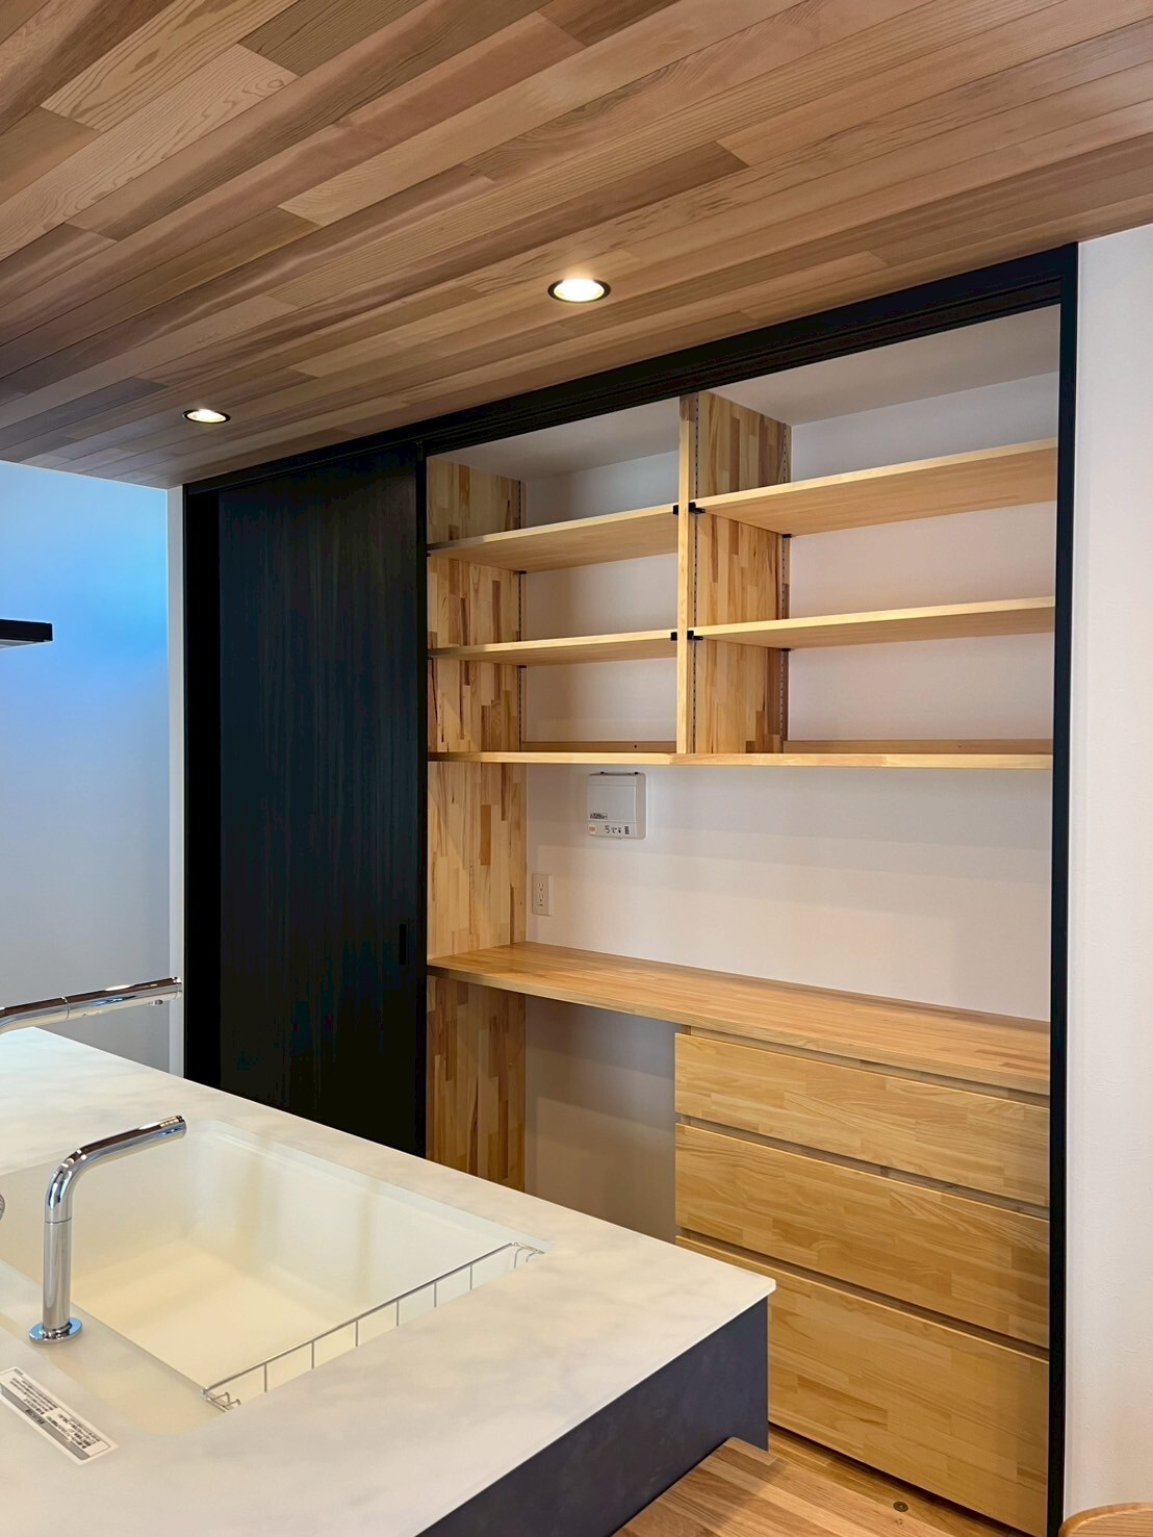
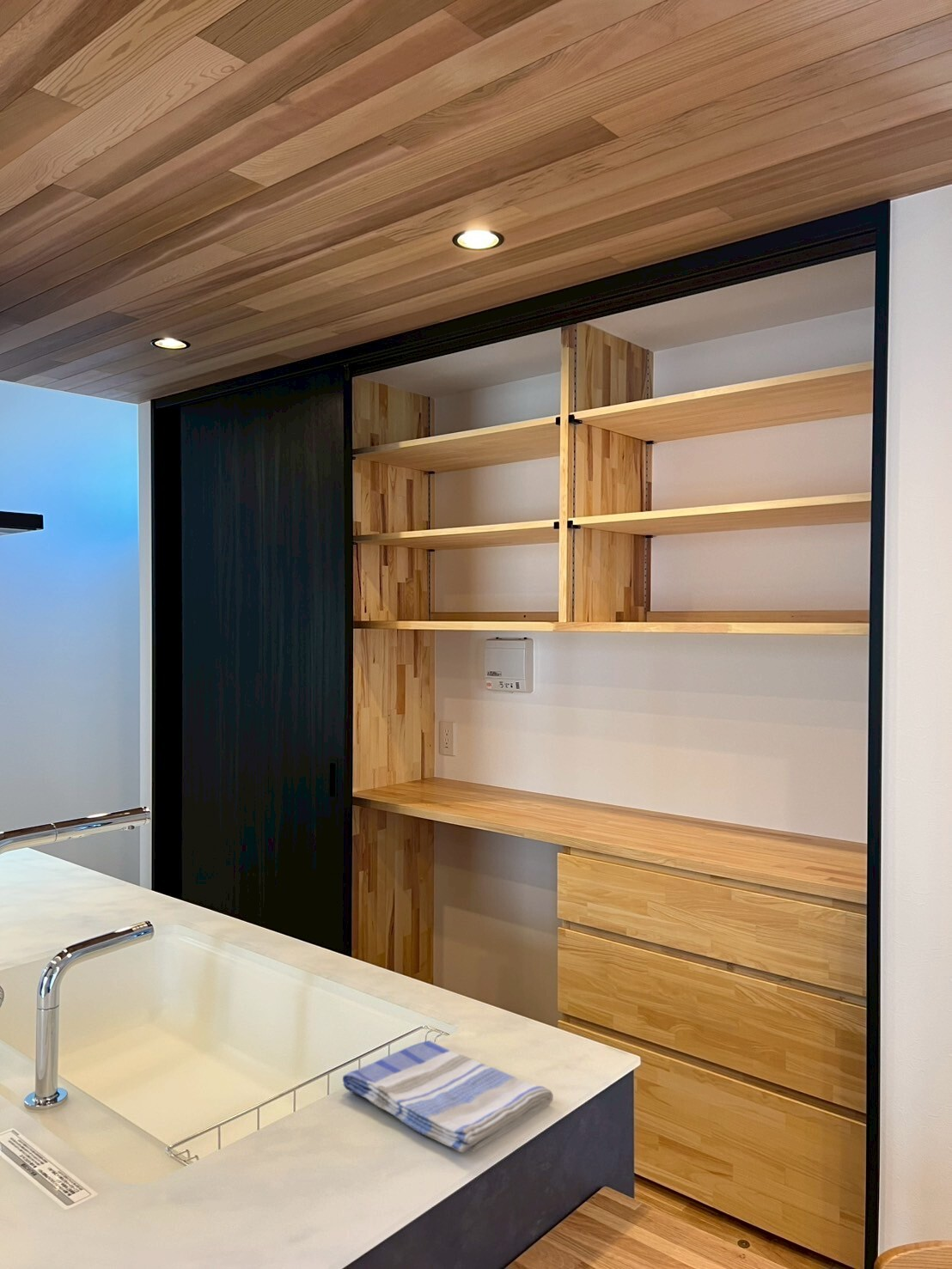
+ dish towel [342,1040,554,1153]
